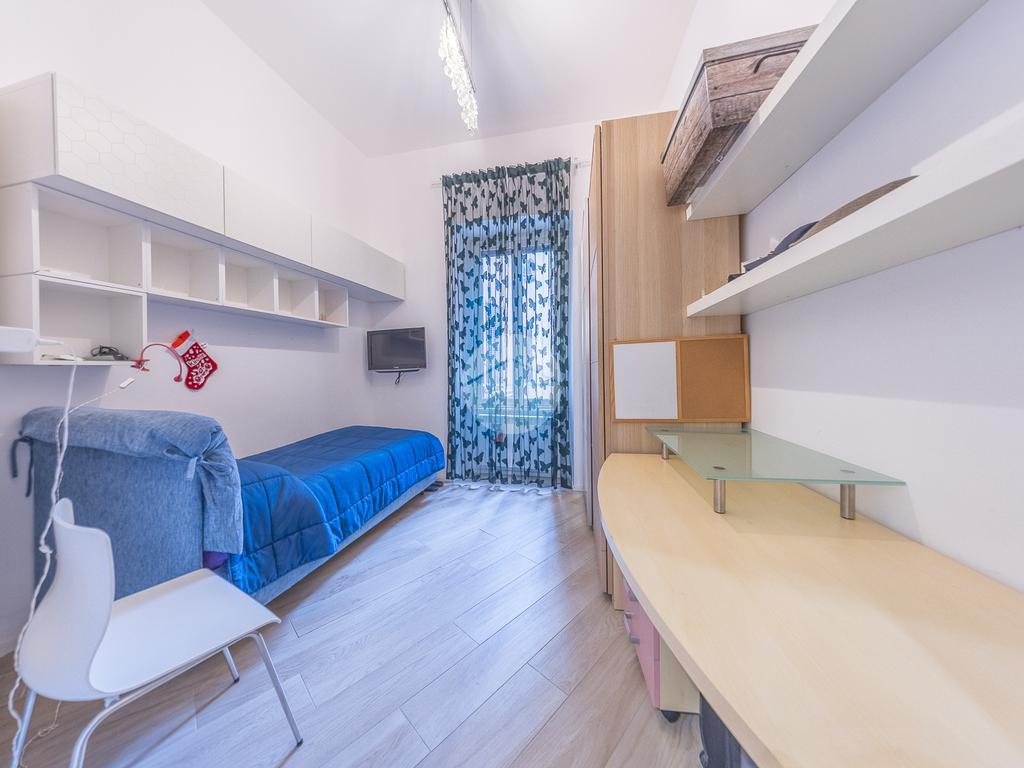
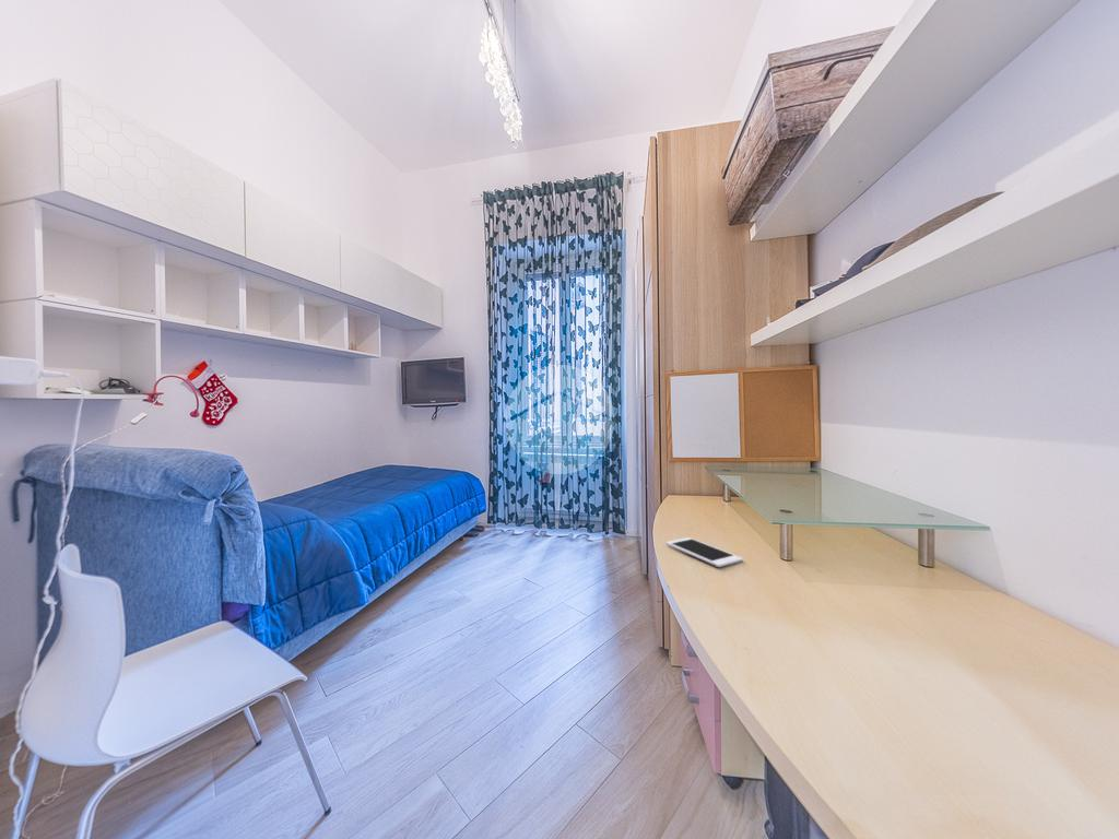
+ cell phone [665,536,744,568]
